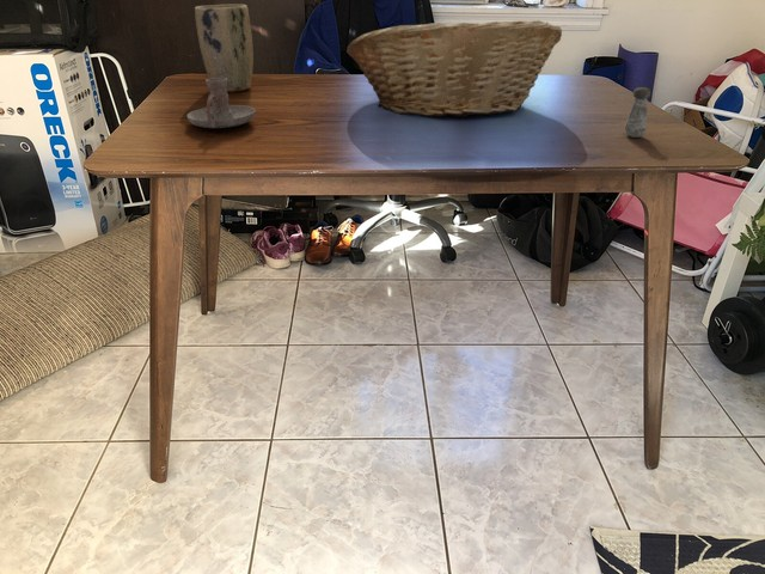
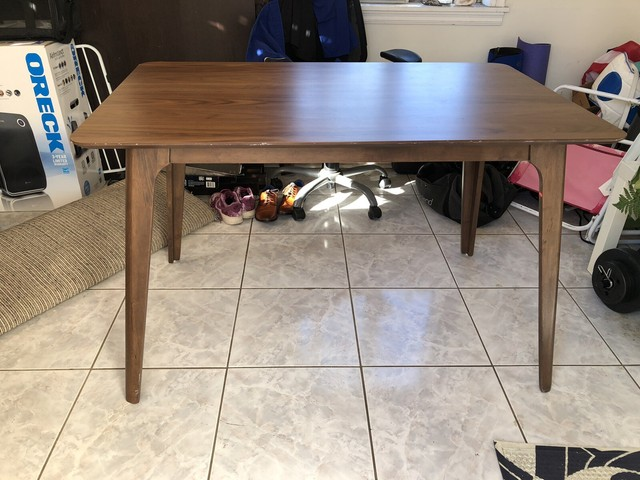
- salt shaker [624,86,651,139]
- fruit basket [345,19,563,118]
- plant pot [194,4,255,92]
- candle holder [186,78,257,129]
